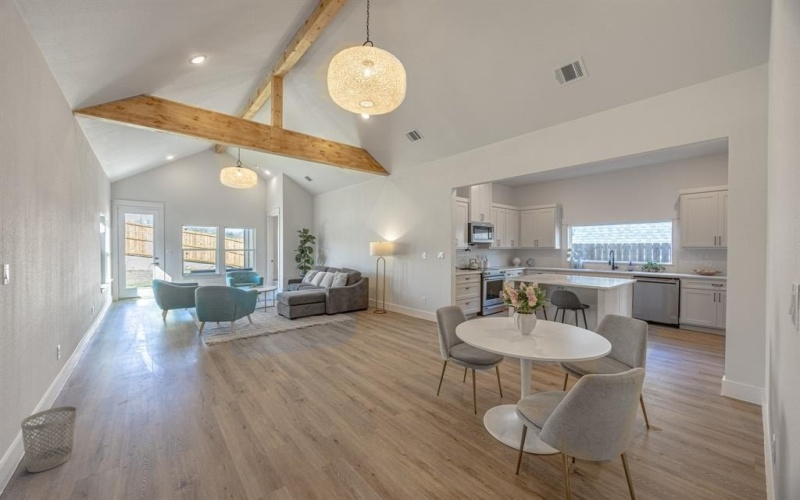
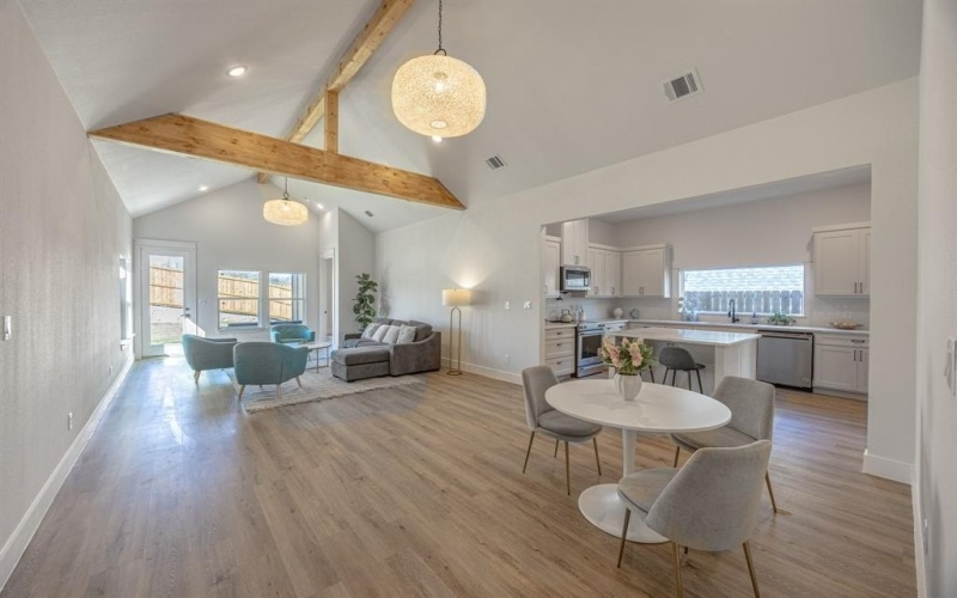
- wastebasket [20,405,78,473]
